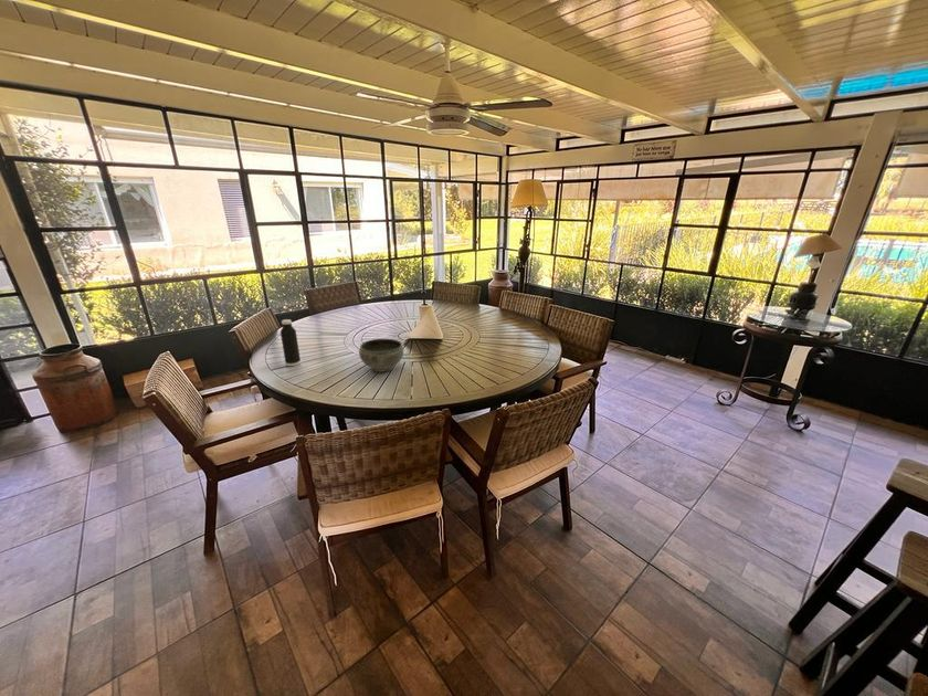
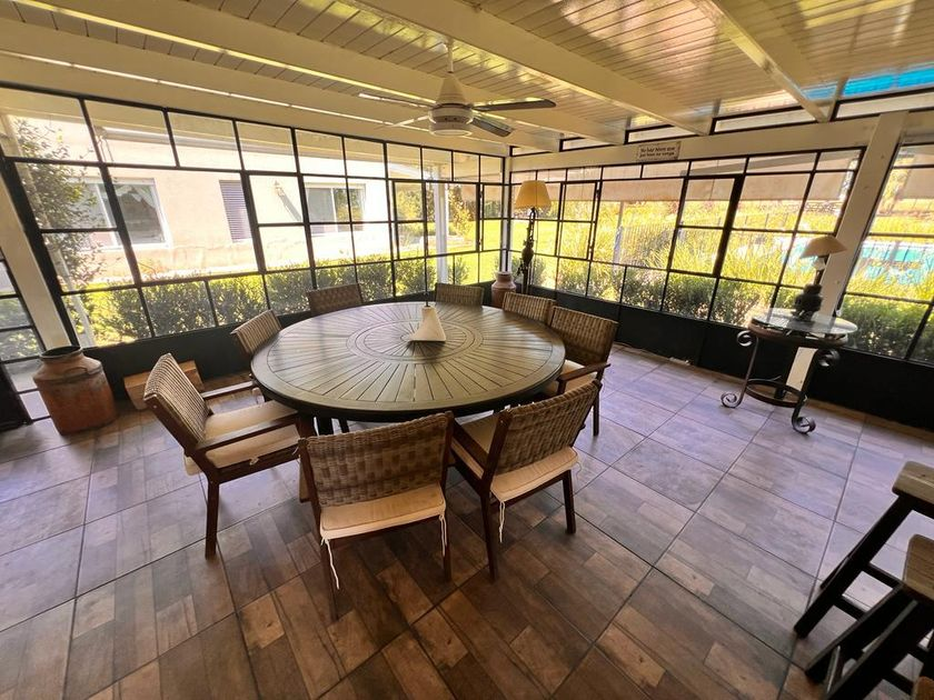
- water bottle [280,318,302,367]
- bowl [358,338,404,373]
